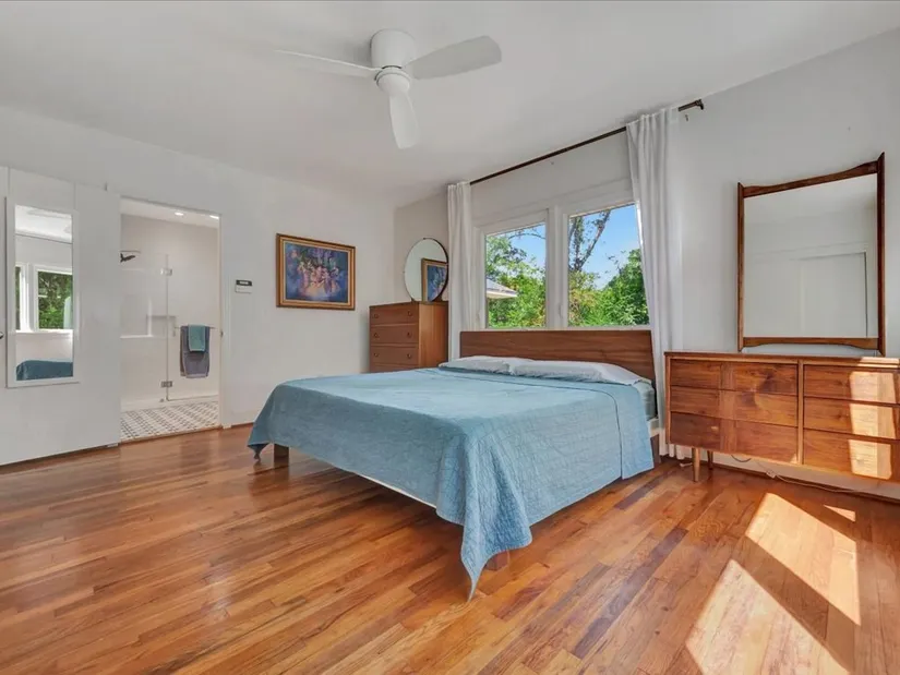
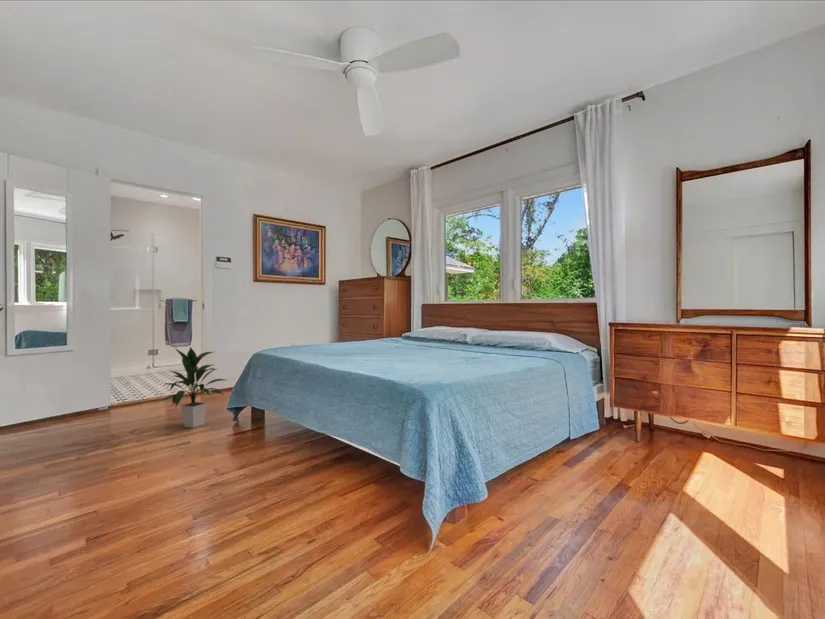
+ indoor plant [162,346,226,429]
